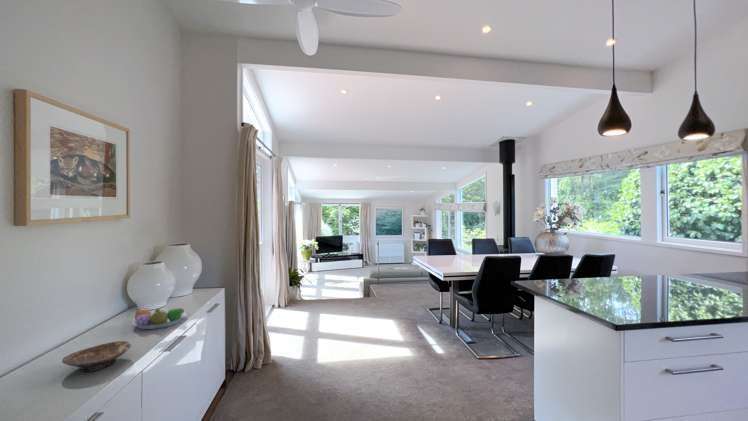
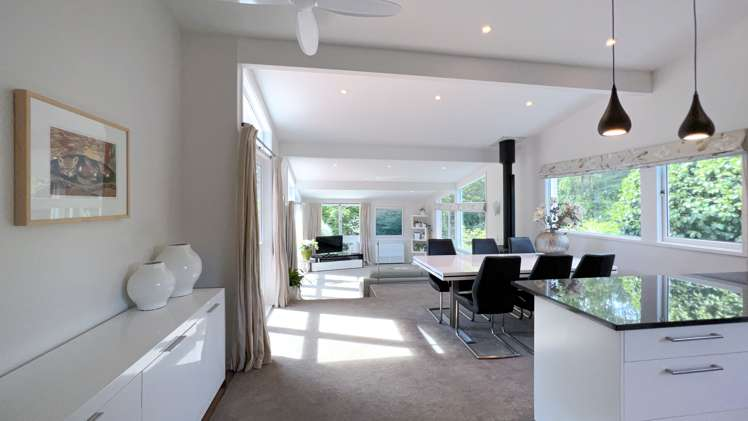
- bowl [61,340,132,373]
- fruit bowl [131,307,187,330]
